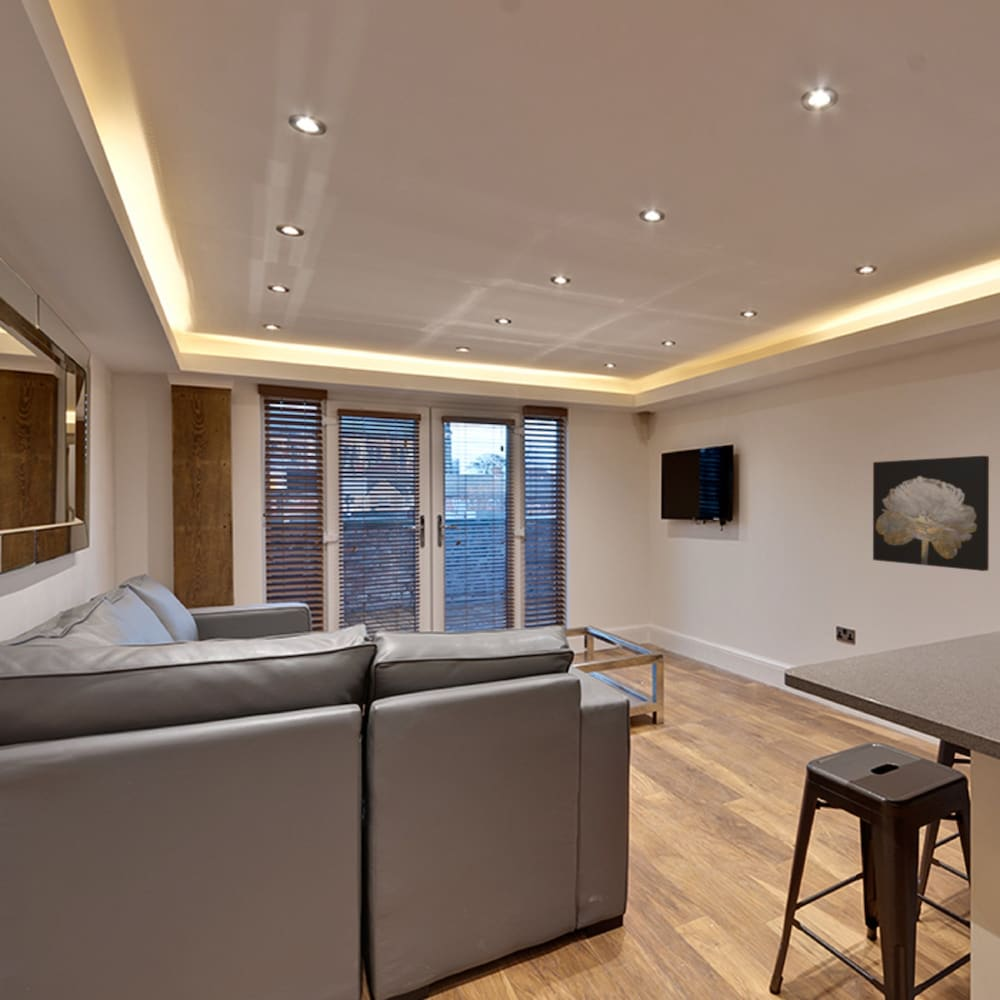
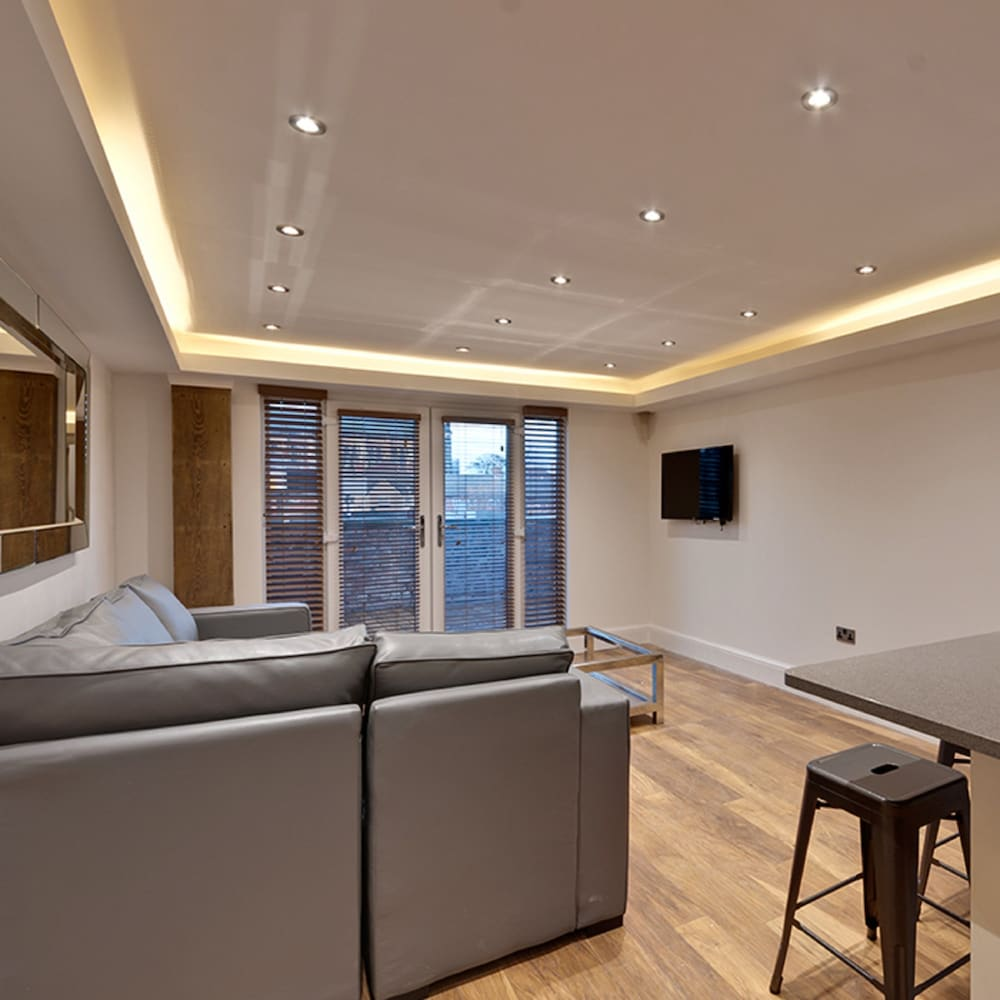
- wall art [872,455,990,572]
